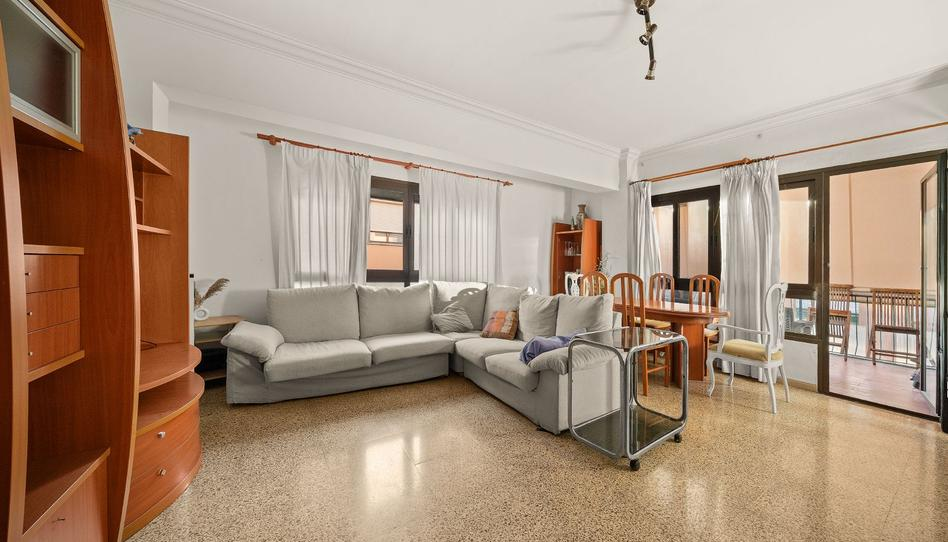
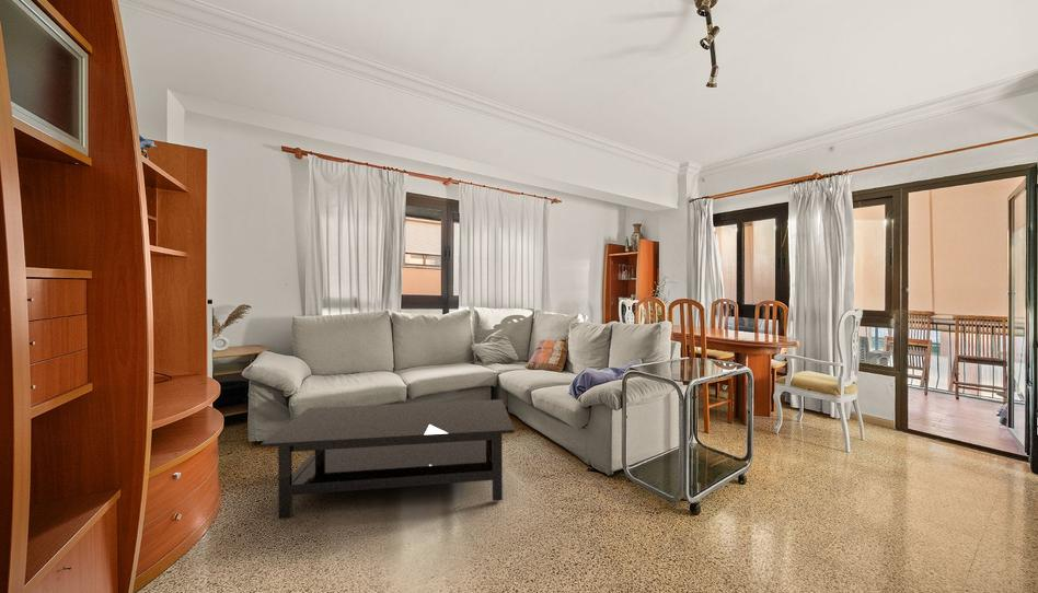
+ coffee table [260,398,516,520]
